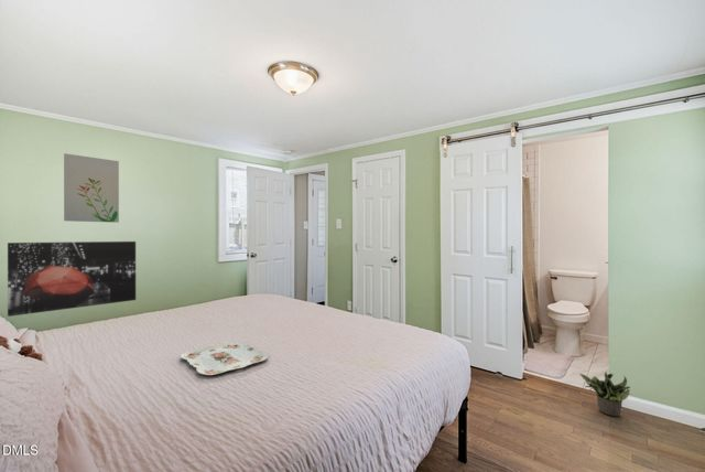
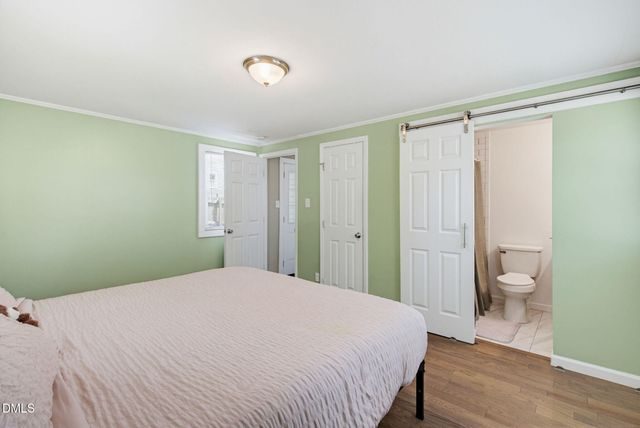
- potted plant [578,372,632,417]
- wall art [63,152,120,224]
- wall art [7,240,137,318]
- serving tray [180,340,269,376]
